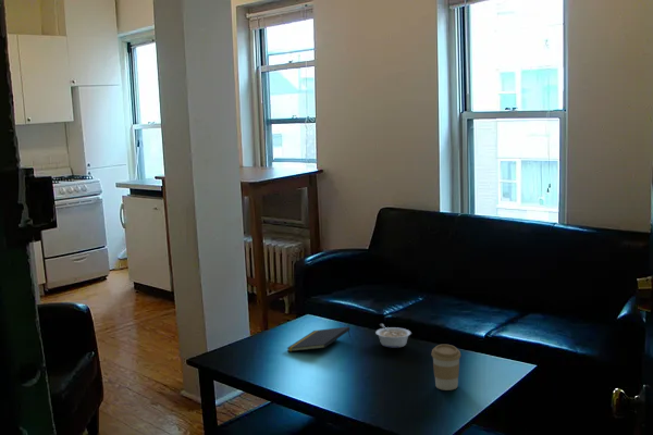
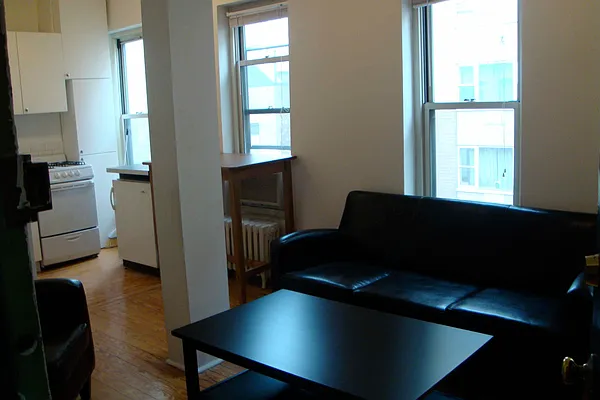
- legume [374,323,412,349]
- notepad [286,325,352,352]
- coffee cup [431,344,461,391]
